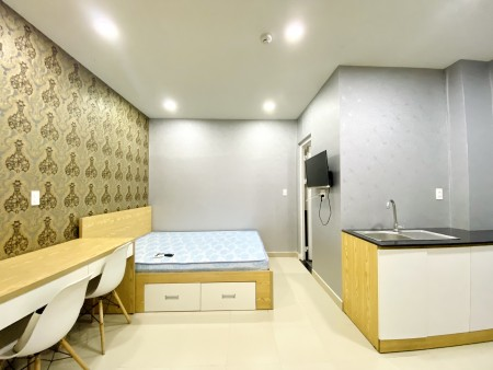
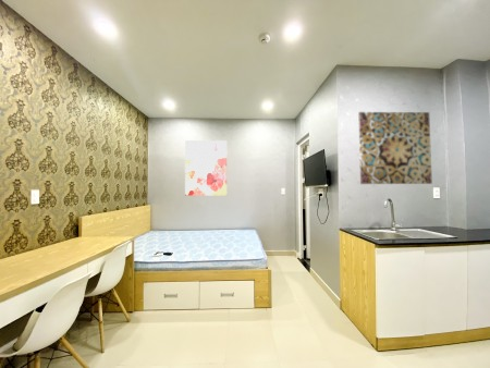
+ wall art [184,139,228,197]
+ wall art [357,111,433,185]
